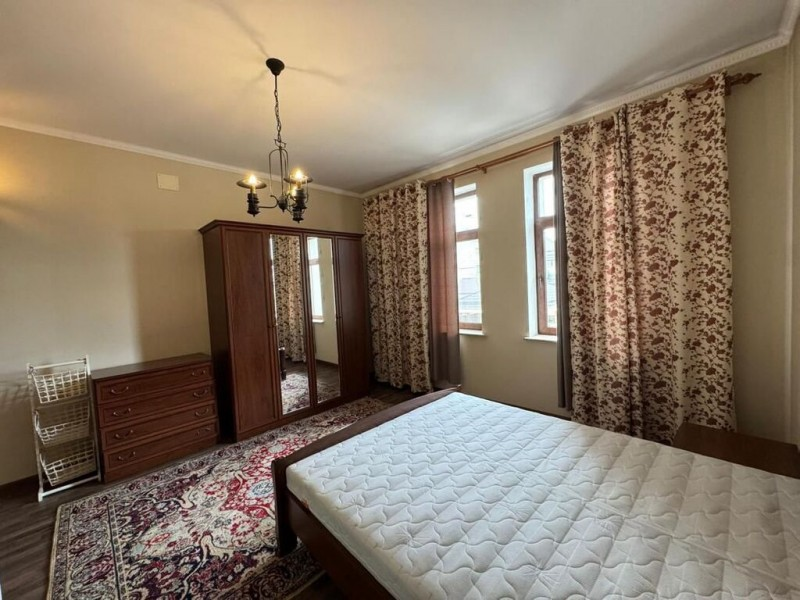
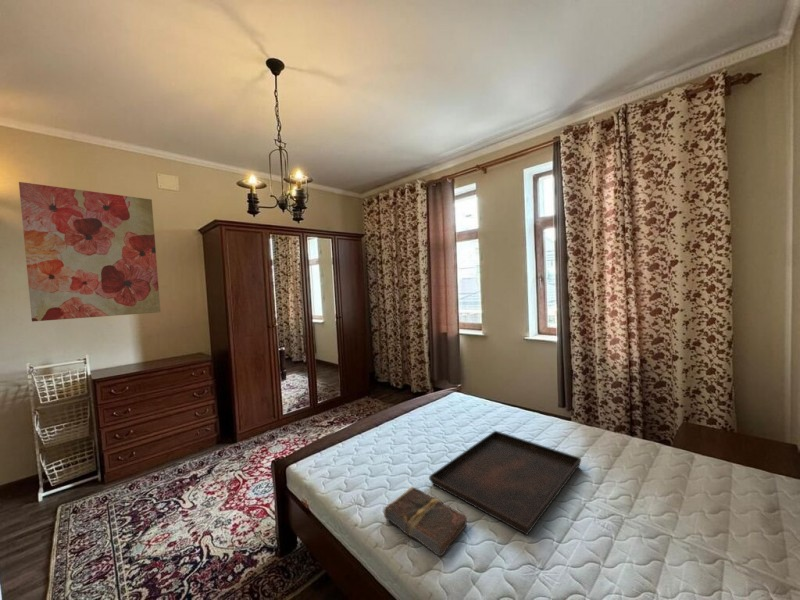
+ wall art [18,181,162,323]
+ book [383,486,468,557]
+ serving tray [428,430,582,536]
